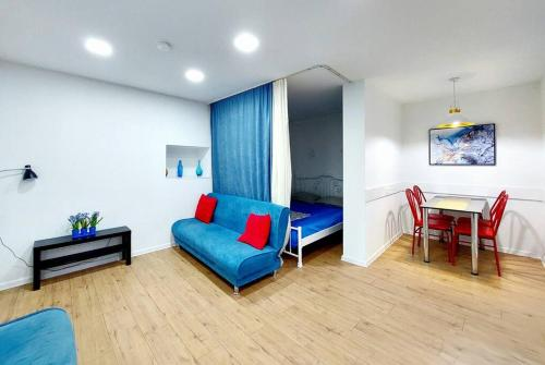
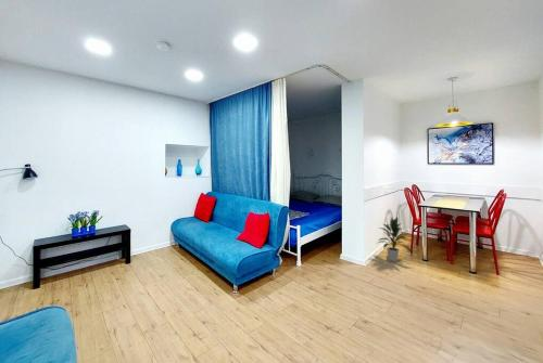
+ indoor plant [377,216,415,263]
